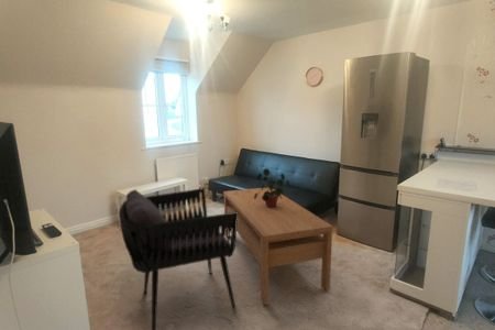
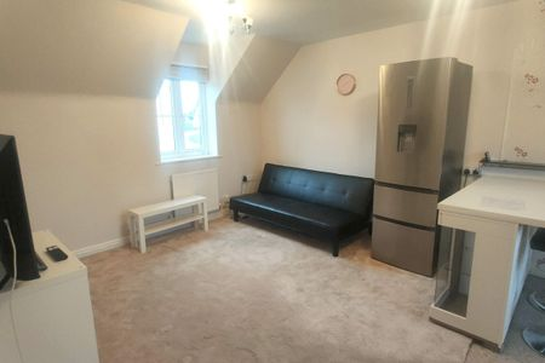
- potted plant [254,167,290,208]
- armchair [118,187,238,330]
- coffee table [222,187,334,306]
